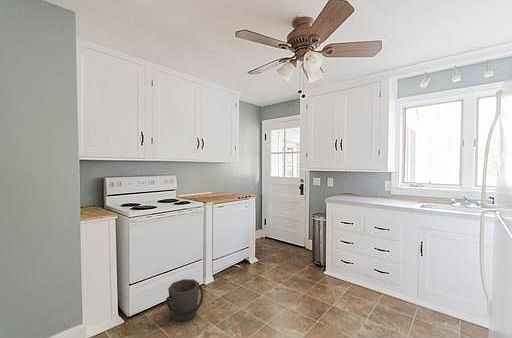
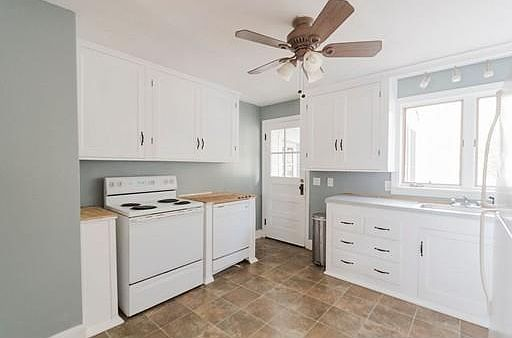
- bucket [165,278,204,322]
